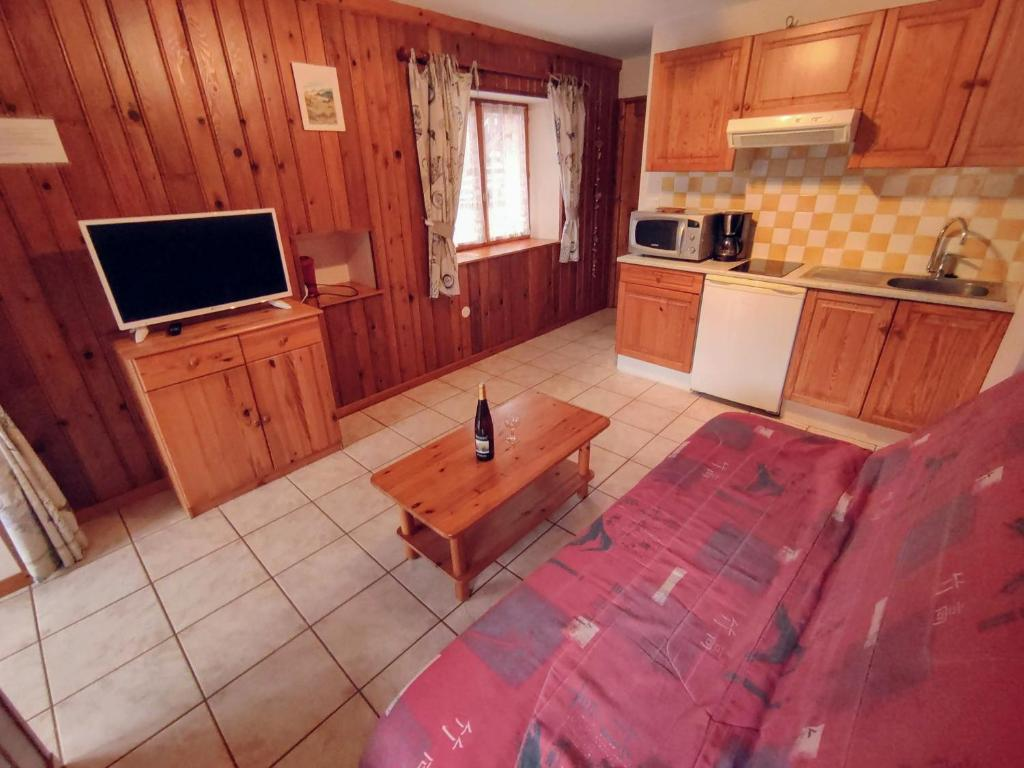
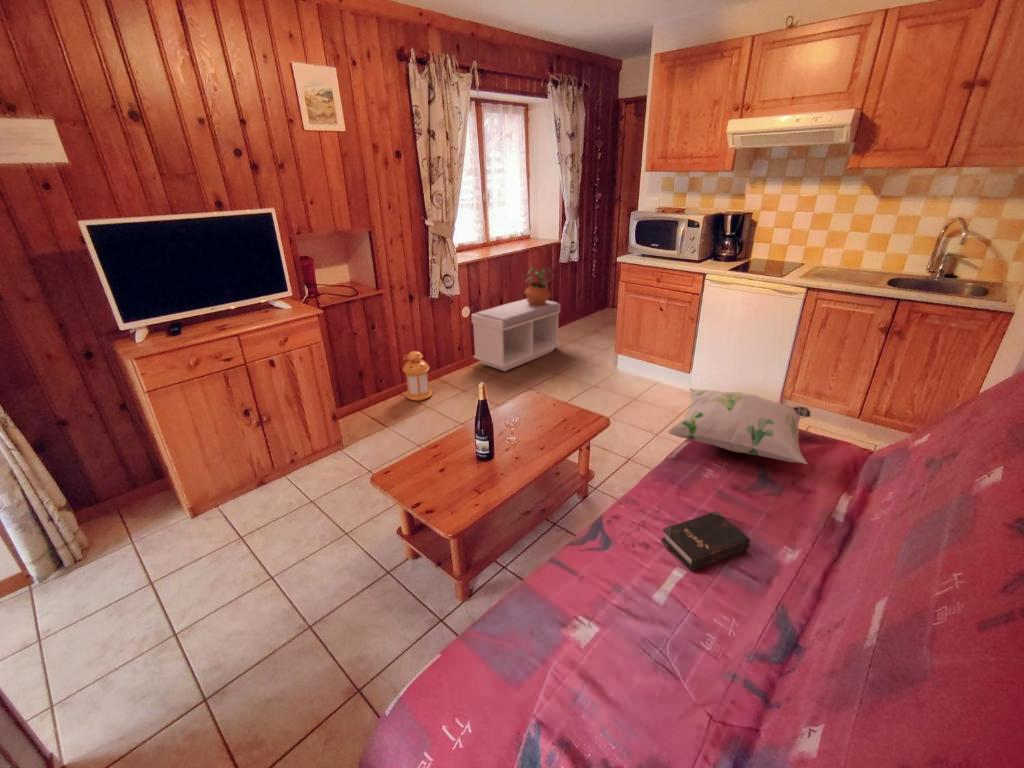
+ potted plant [523,265,555,306]
+ hardback book [660,510,751,572]
+ decorative pillow [667,389,812,465]
+ bench [470,298,561,372]
+ lantern [402,350,433,402]
